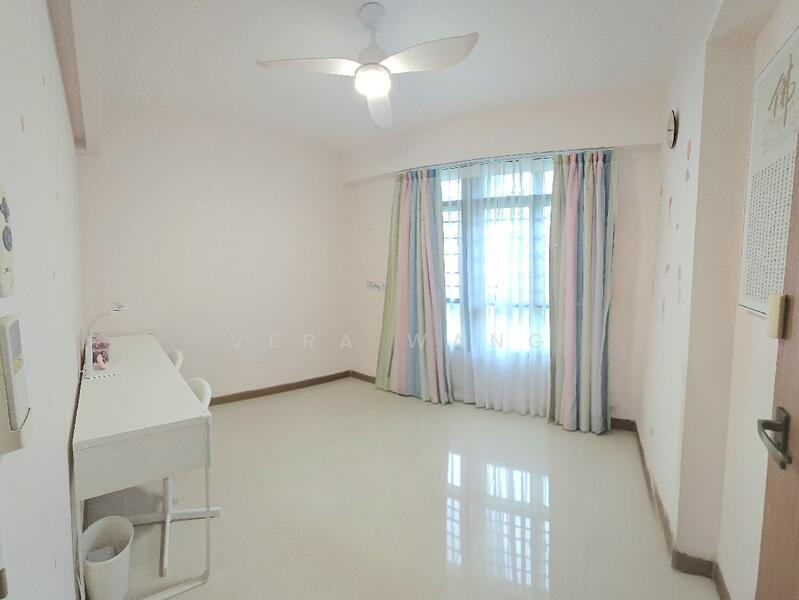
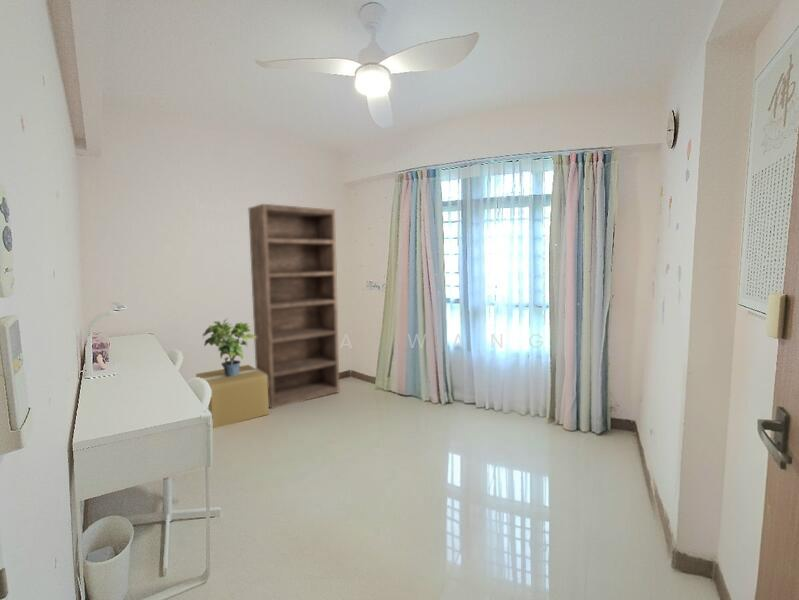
+ bookshelf [248,203,340,410]
+ cardboard box [195,364,270,429]
+ potted plant [201,317,257,377]
